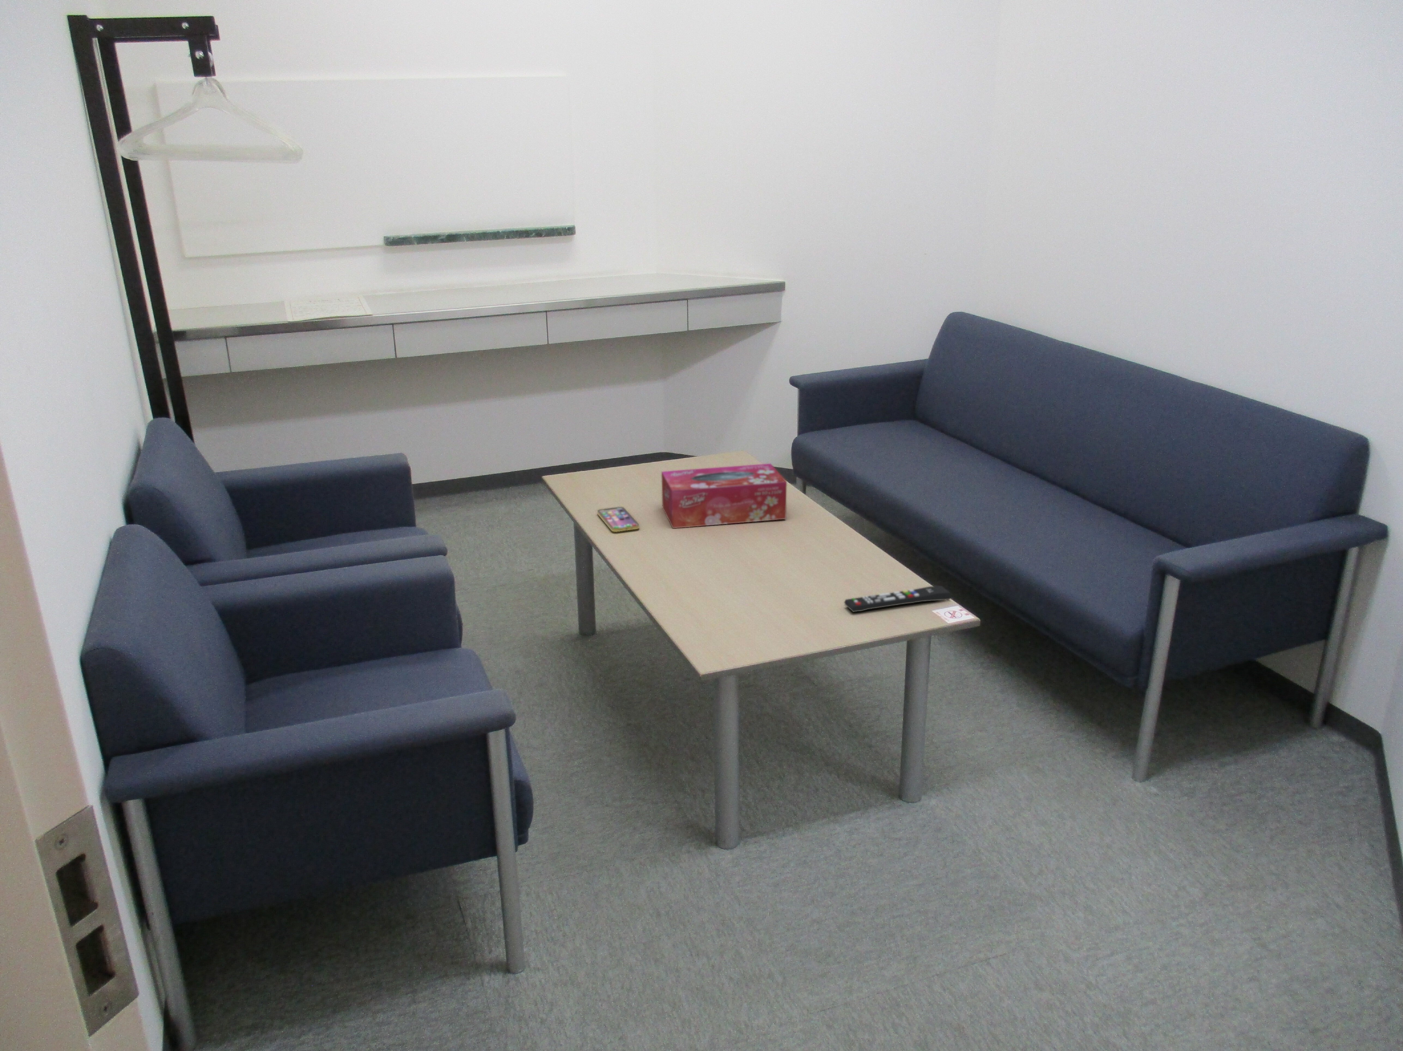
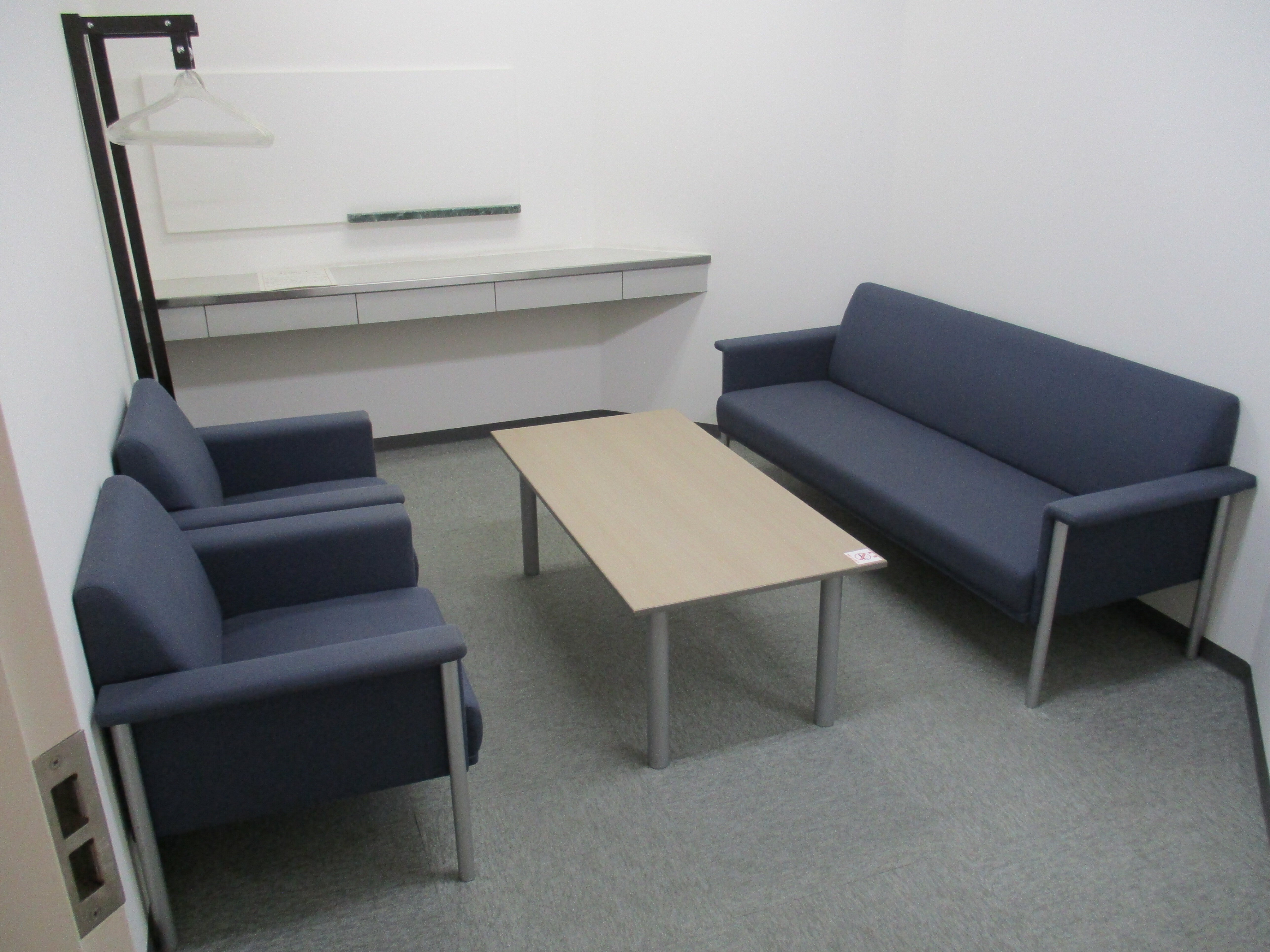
- tissue box [661,464,788,529]
- remote control [844,585,953,613]
- smartphone [597,507,640,532]
